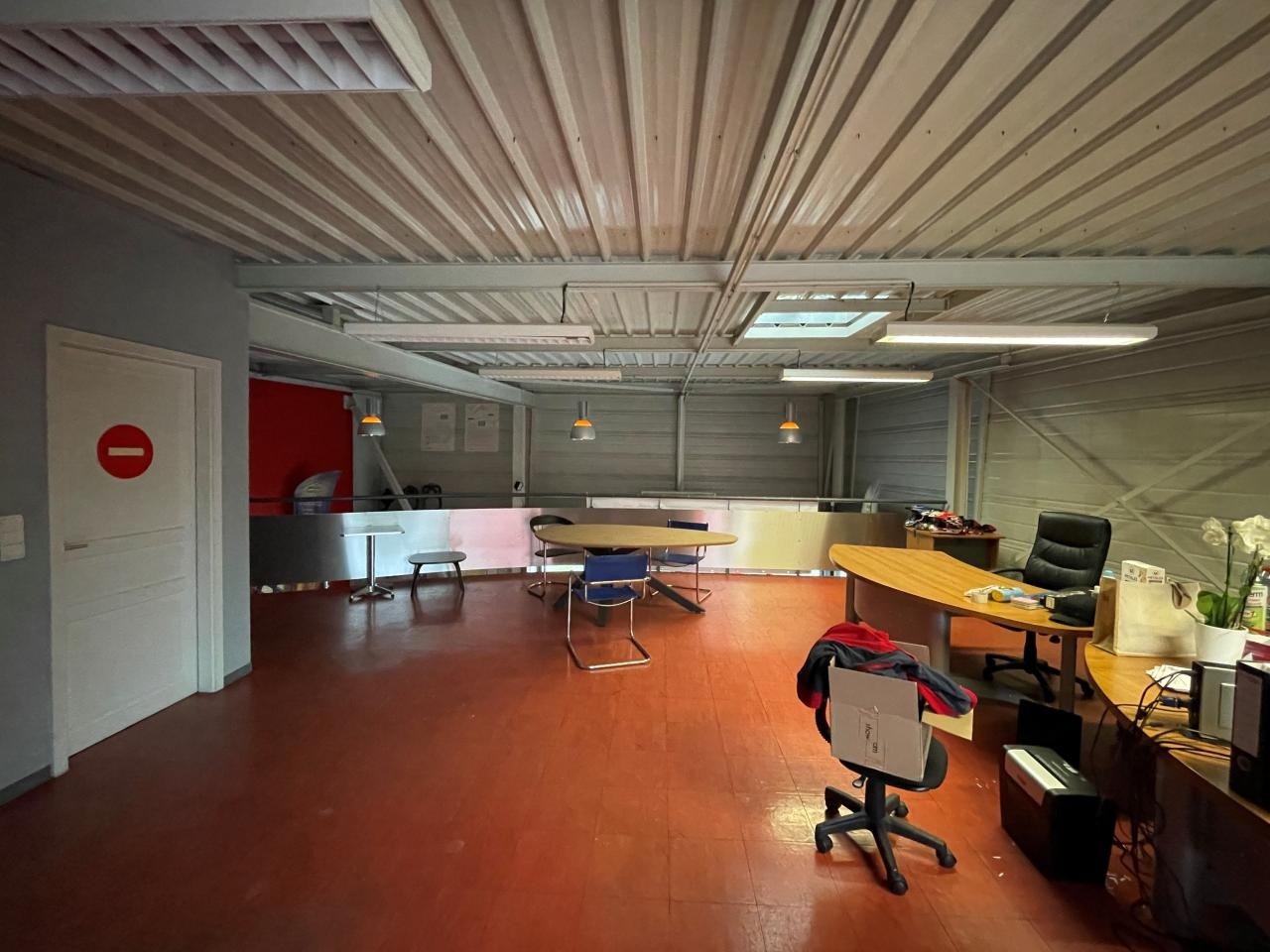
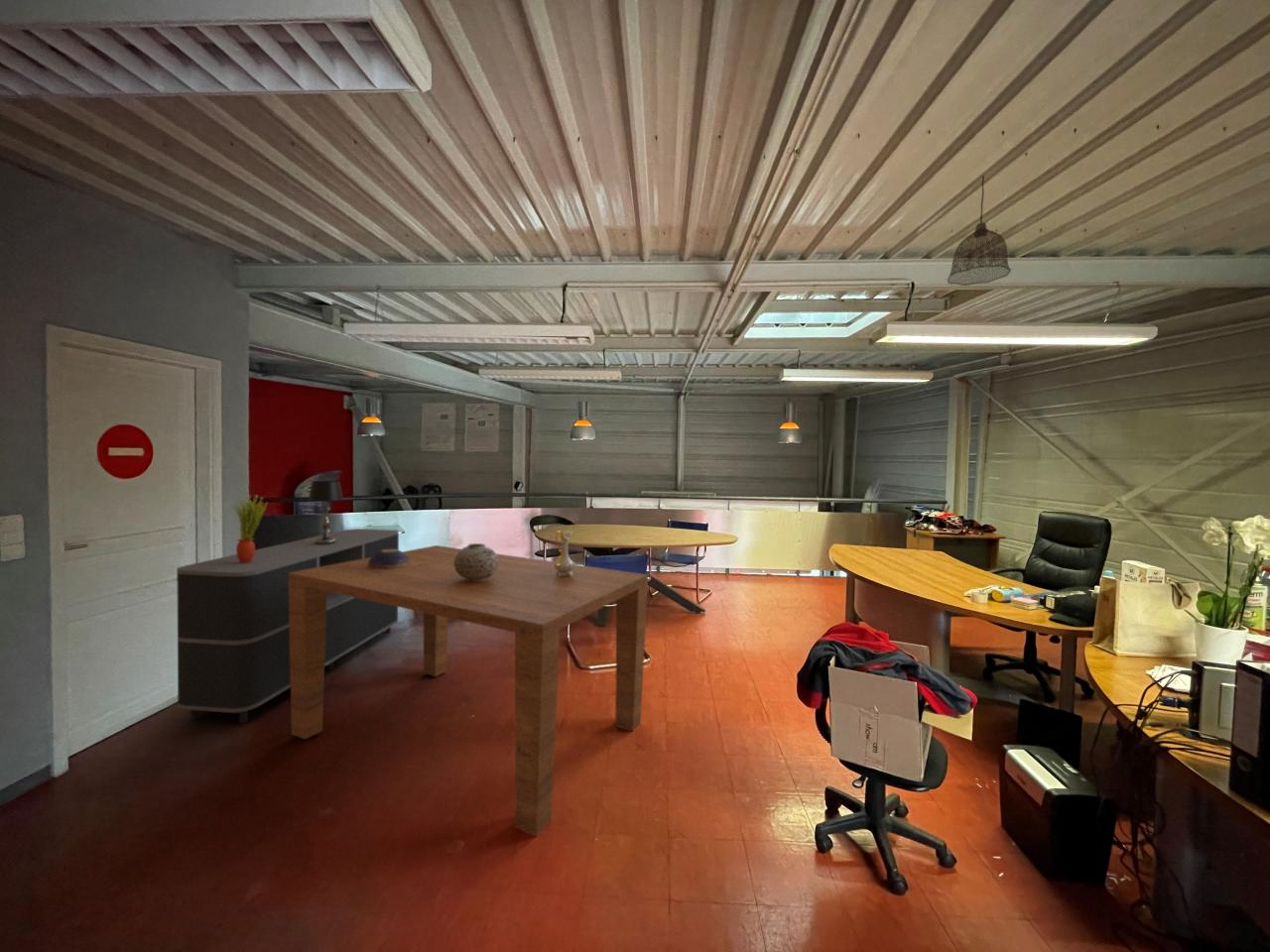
+ table lamp [308,480,344,544]
+ vase [454,542,498,581]
+ table [289,544,649,838]
+ potted plant [232,494,268,563]
+ decorative bowl [367,549,411,569]
+ pendant lamp [947,175,1012,287]
+ pitcher [555,530,575,577]
+ sideboard [176,528,400,724]
